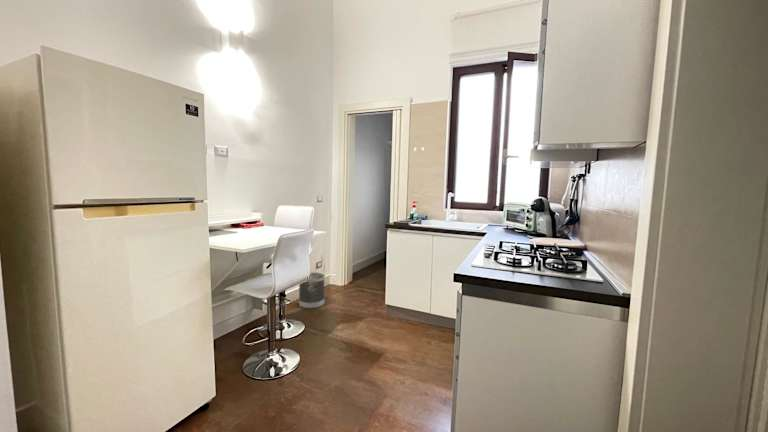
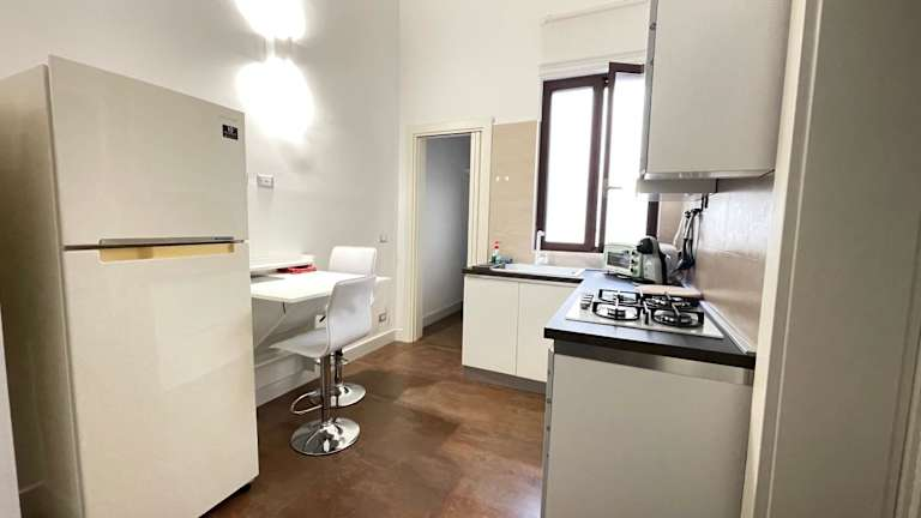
- wastebasket [298,272,326,310]
